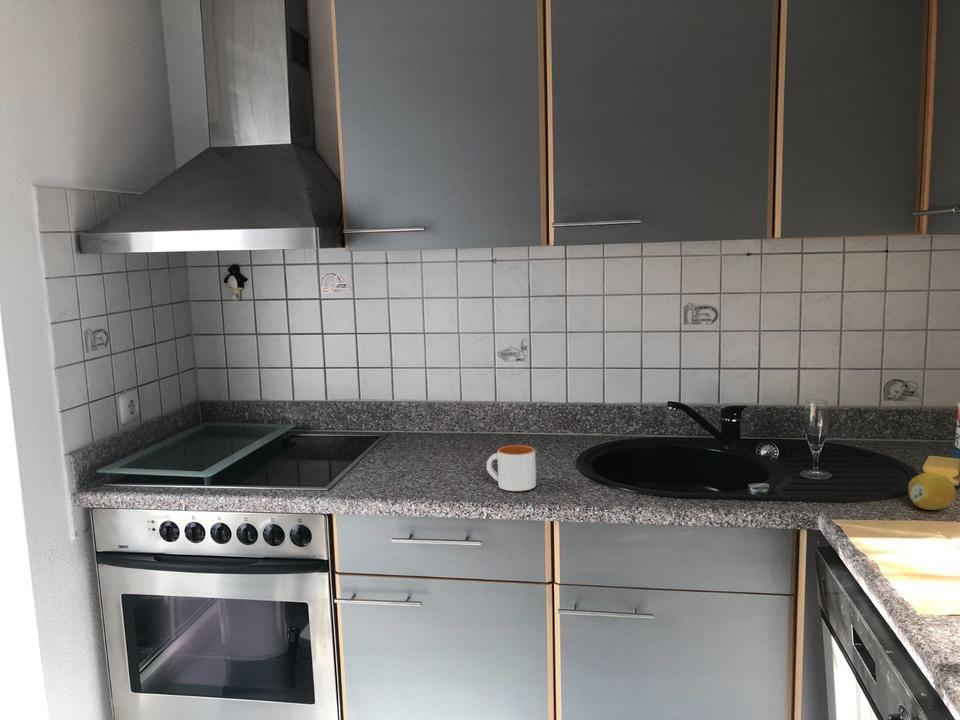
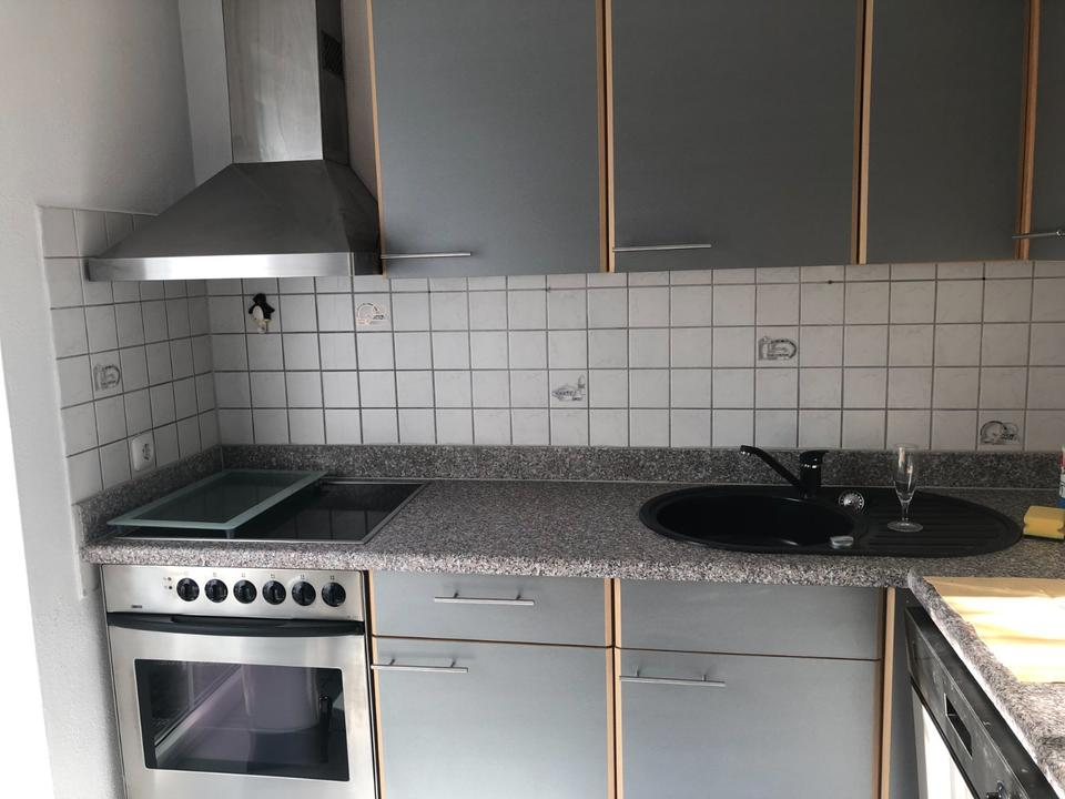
- mug [485,444,537,492]
- lemon [907,472,957,511]
